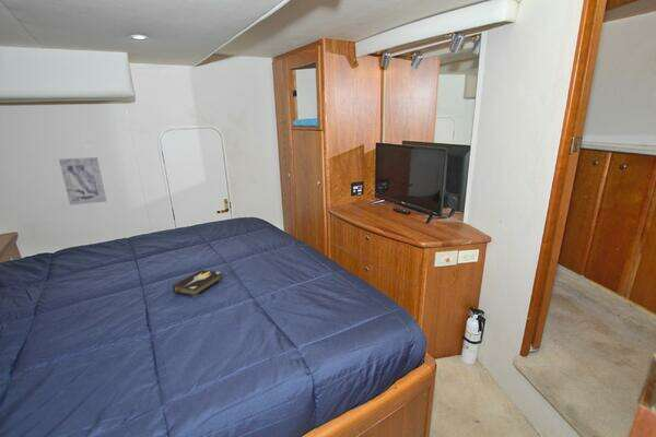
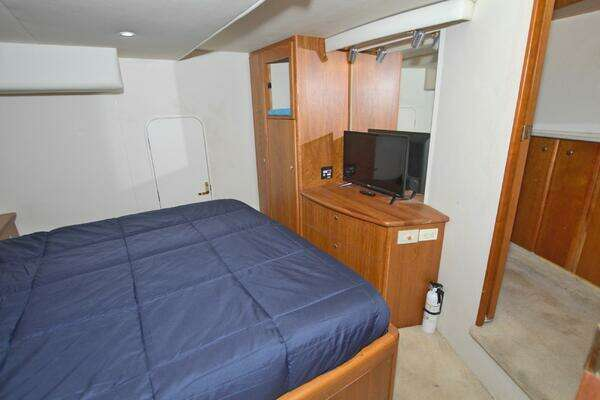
- hardback book [172,269,223,298]
- wall art [58,156,107,206]
